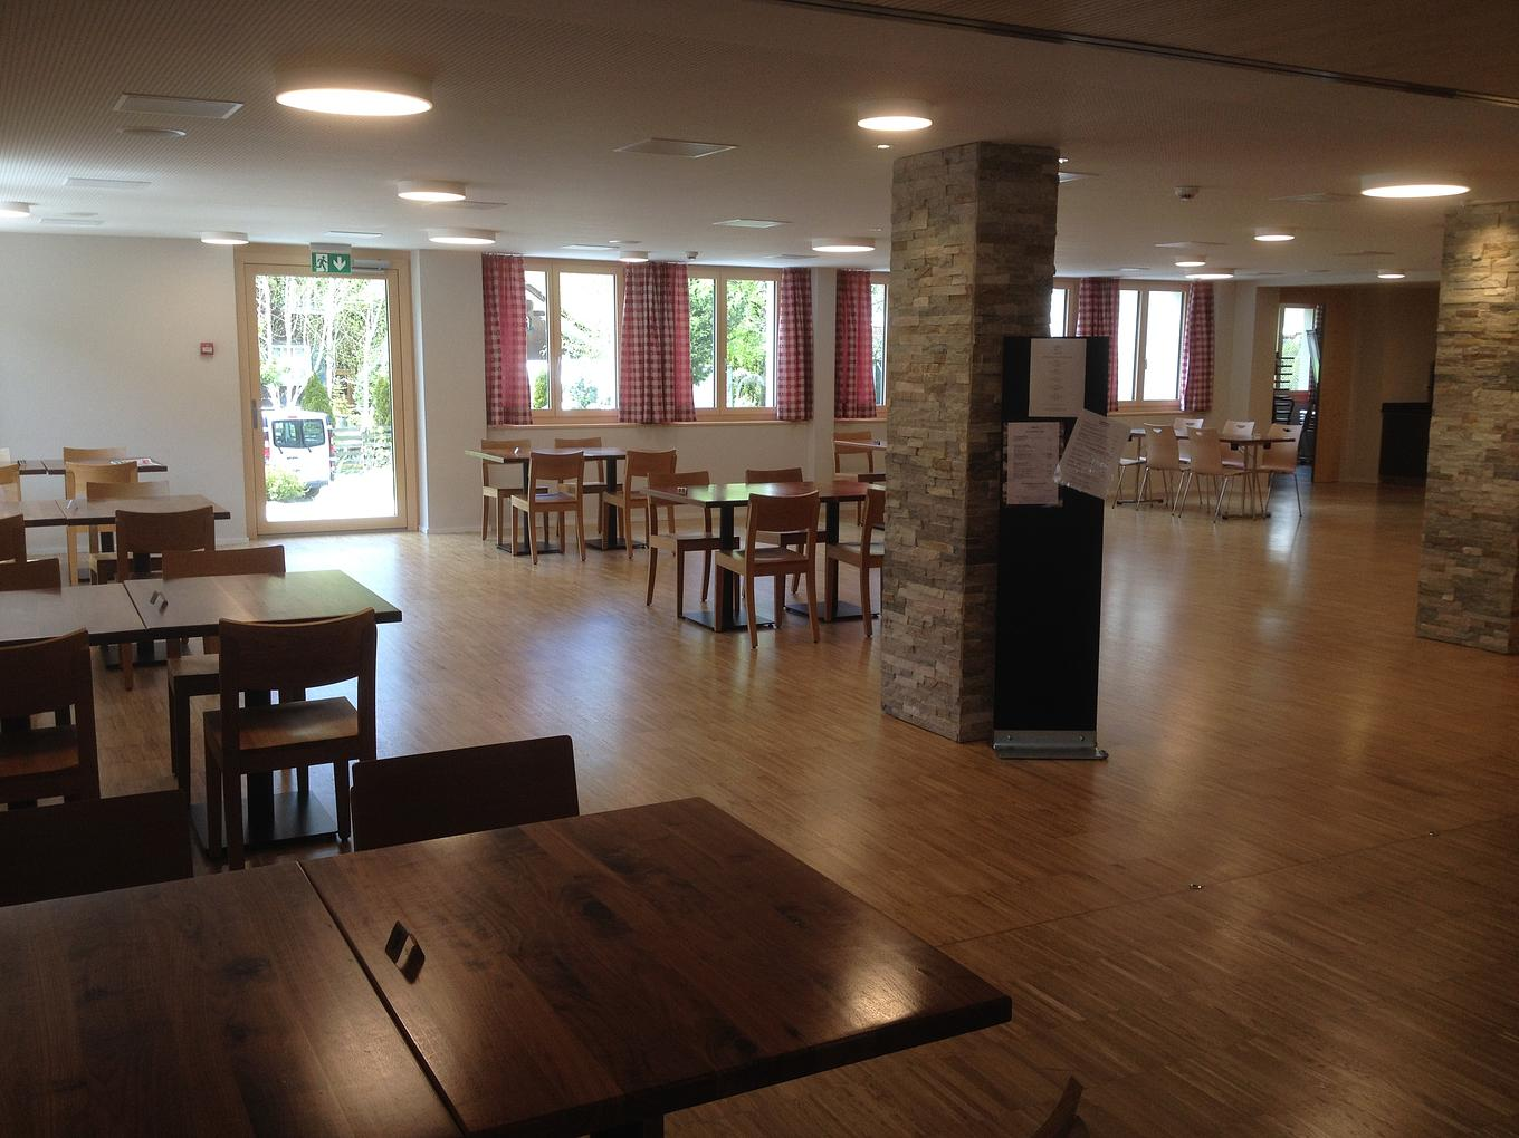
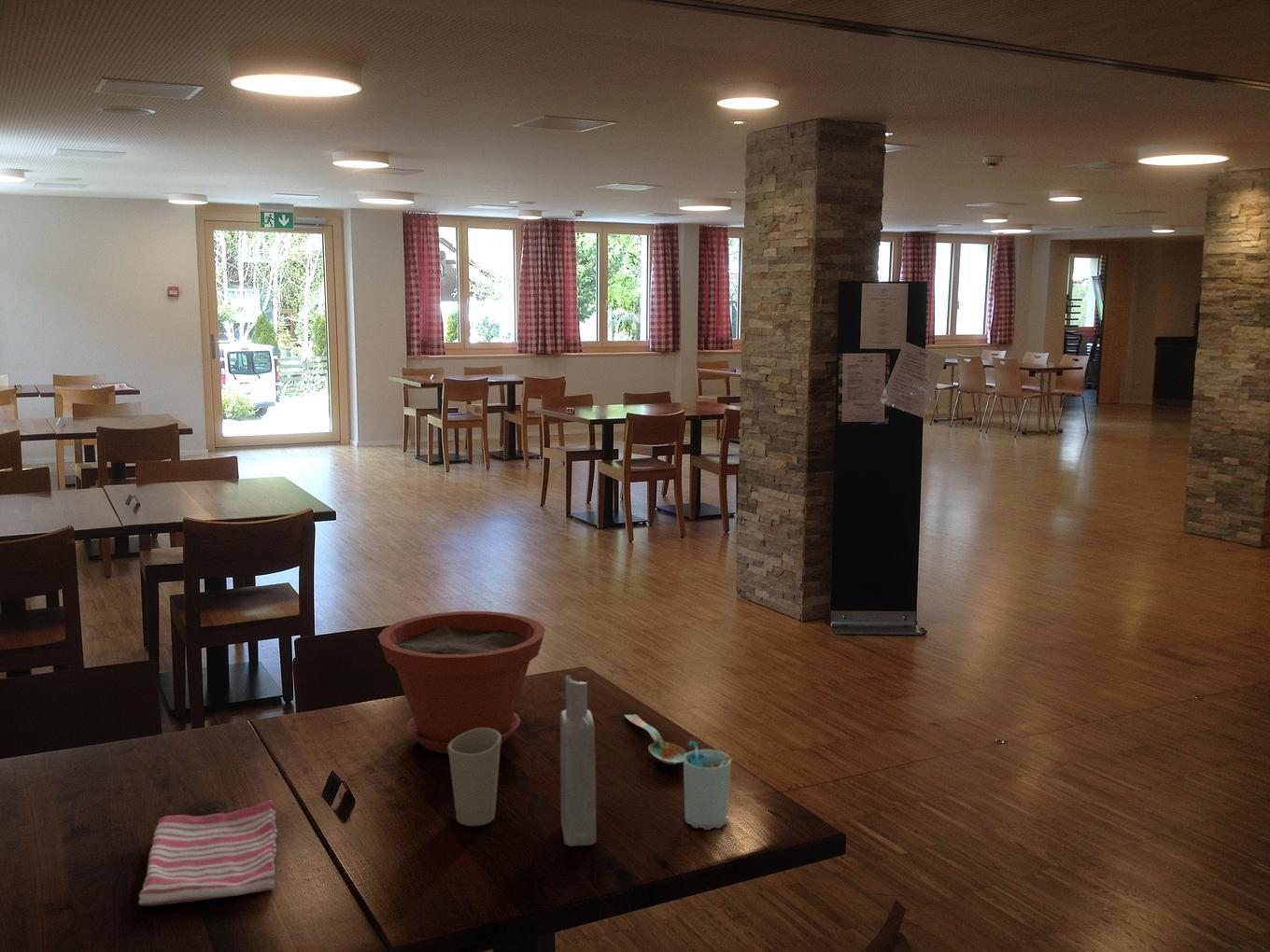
+ cup [448,728,501,827]
+ spoon [623,714,687,765]
+ cup [683,740,734,831]
+ plant pot [377,610,546,755]
+ dish towel [137,799,278,906]
+ bottle [559,674,597,847]
